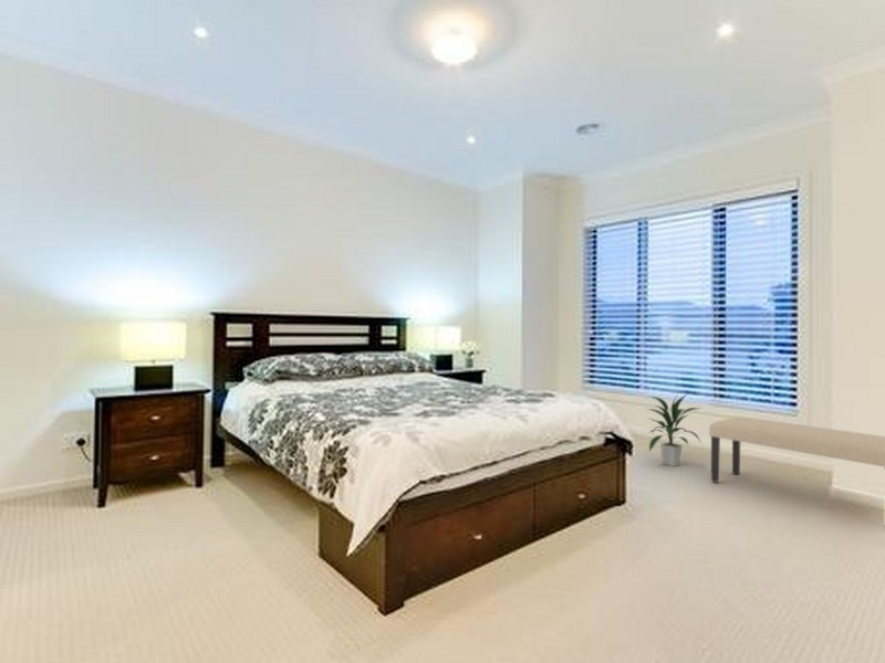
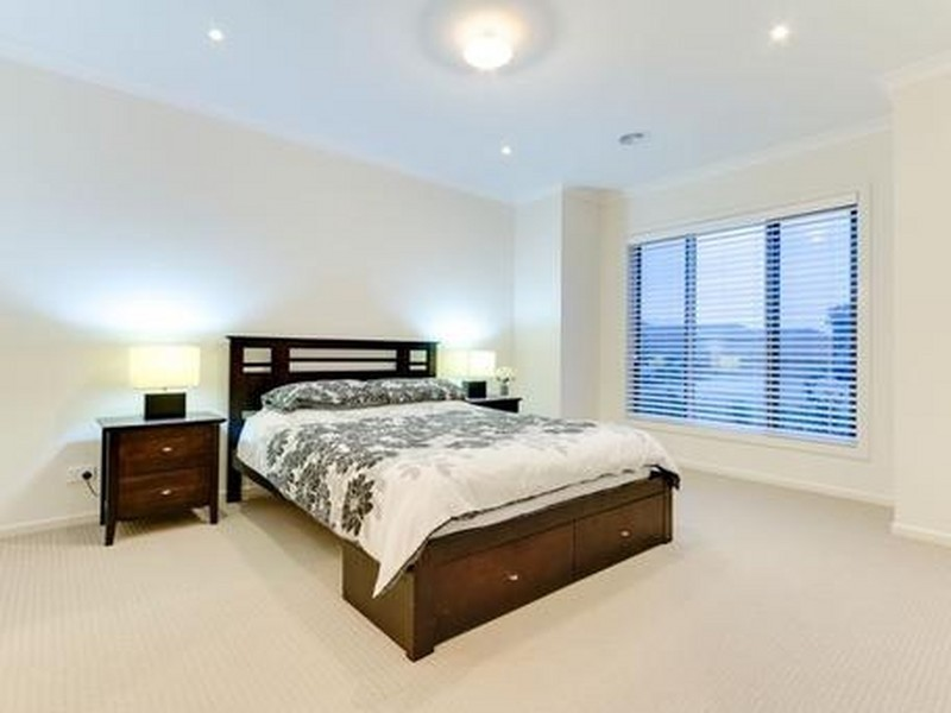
- bench [708,417,885,484]
- indoor plant [646,393,705,467]
